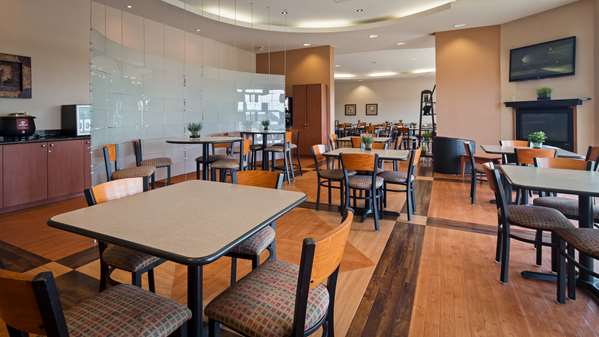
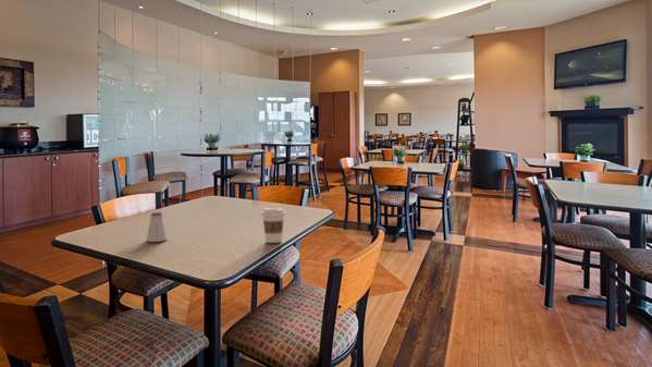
+ coffee cup [260,207,286,244]
+ saltshaker [145,211,169,243]
